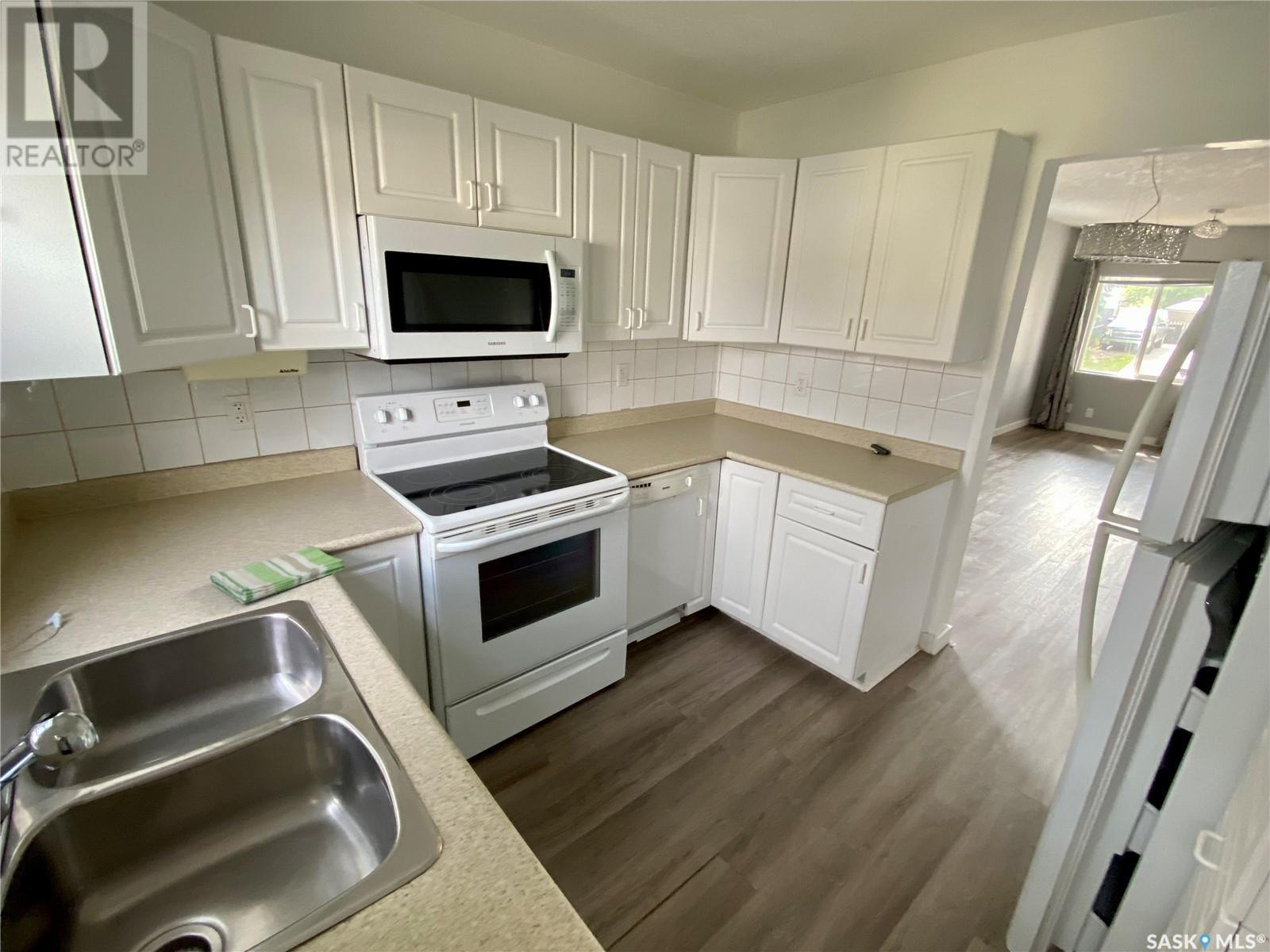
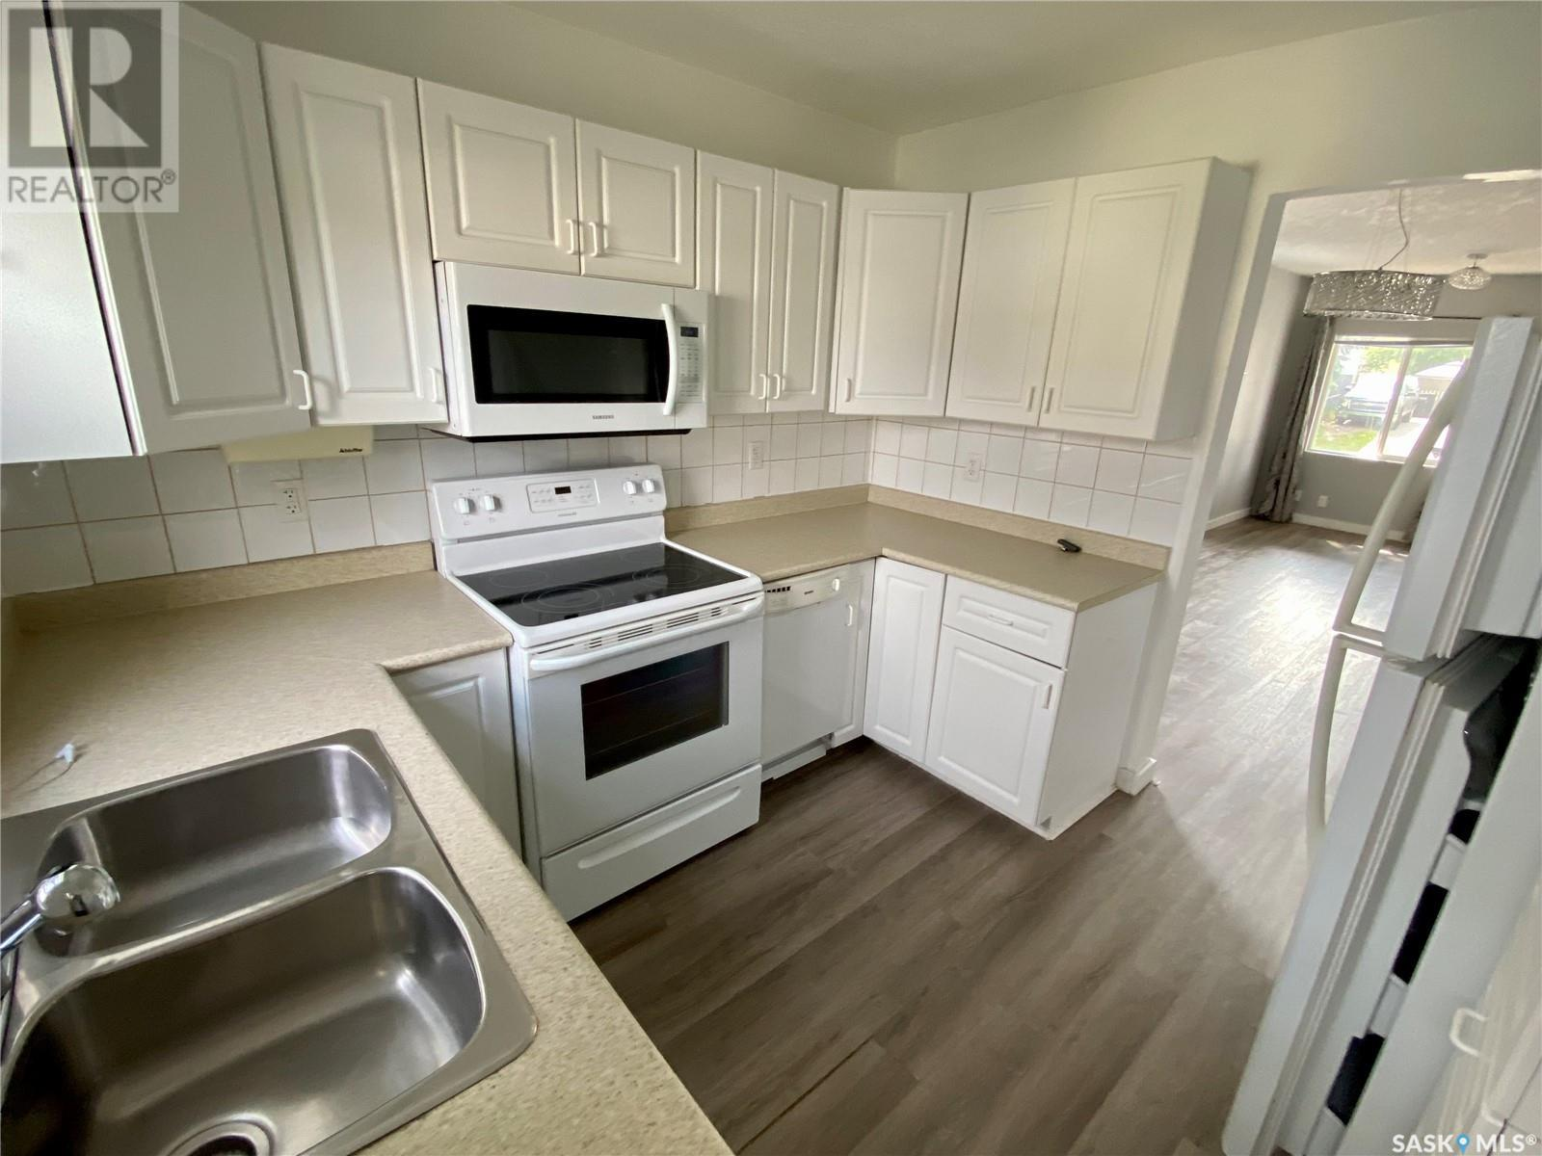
- dish towel [208,546,346,605]
